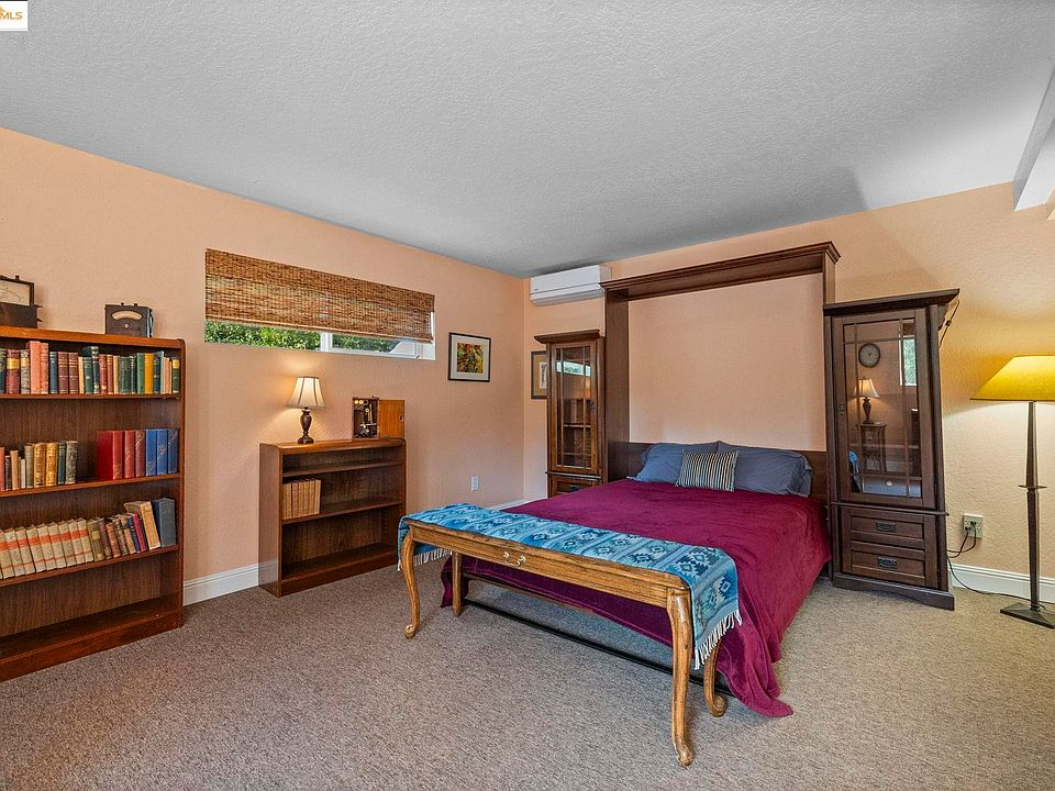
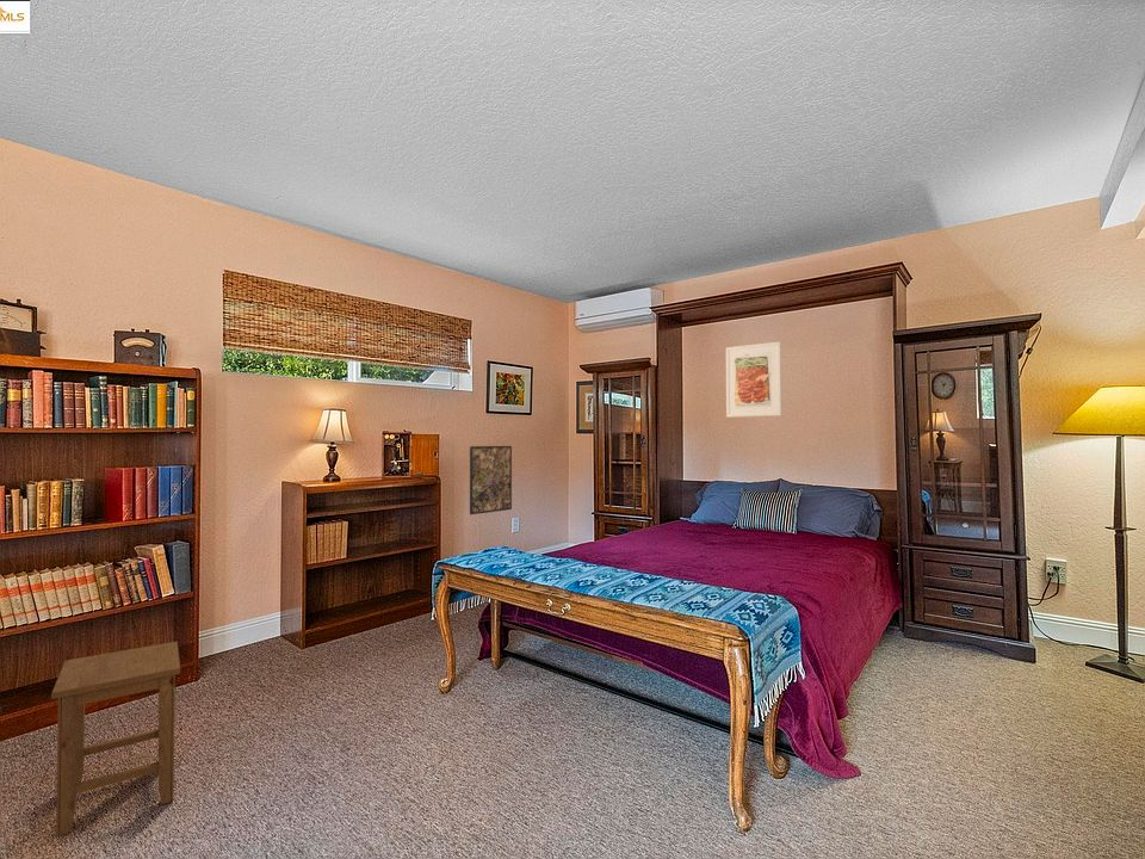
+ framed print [469,445,513,515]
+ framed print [725,340,782,419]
+ stool [50,641,181,838]
